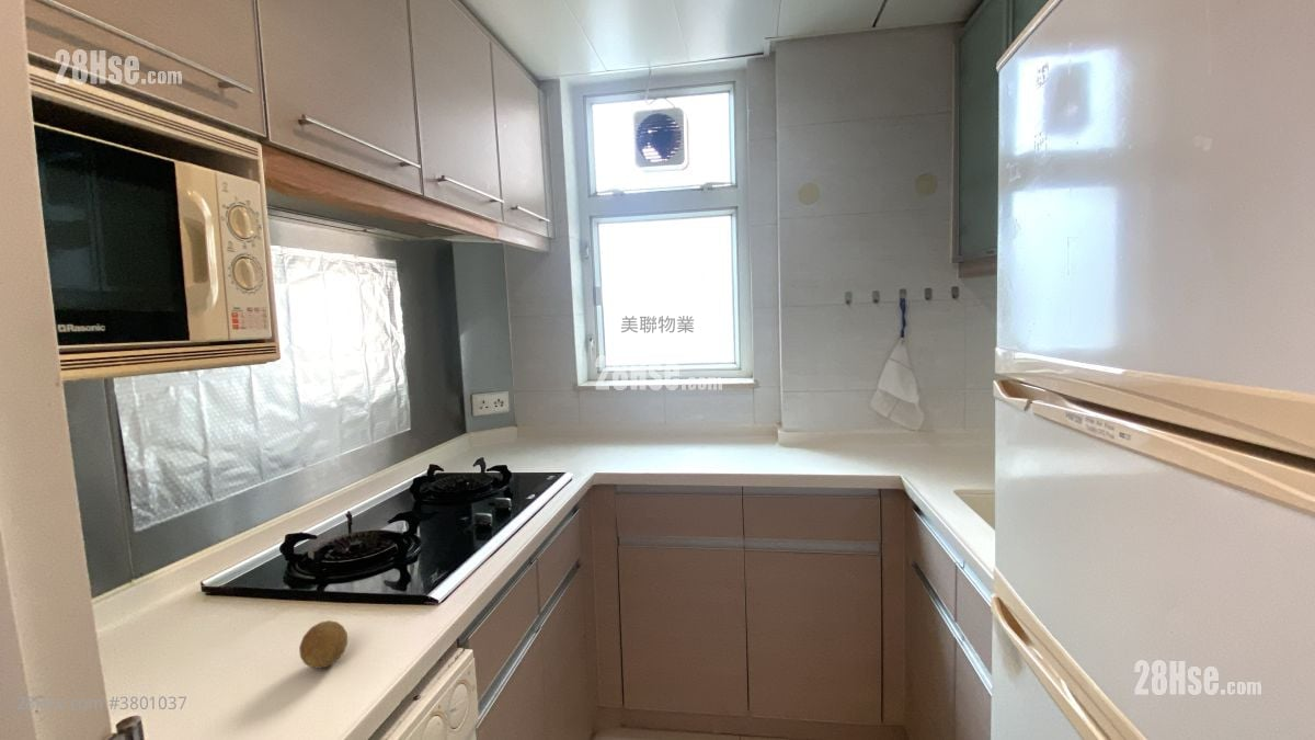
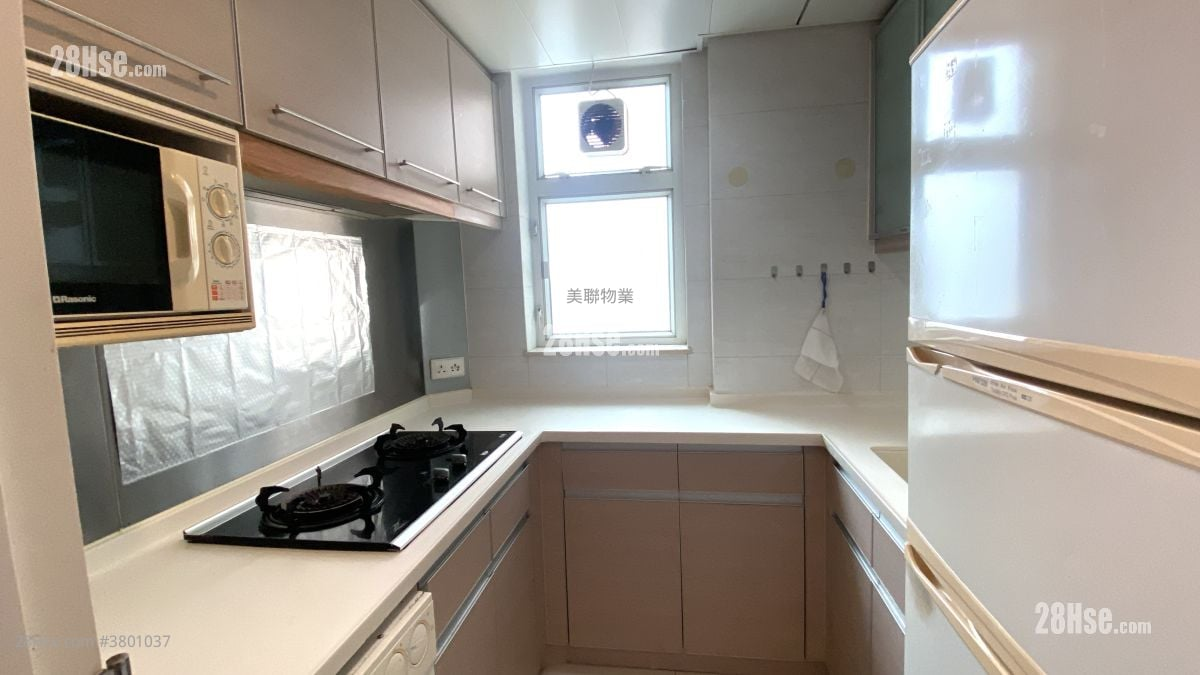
- fruit [298,619,348,670]
